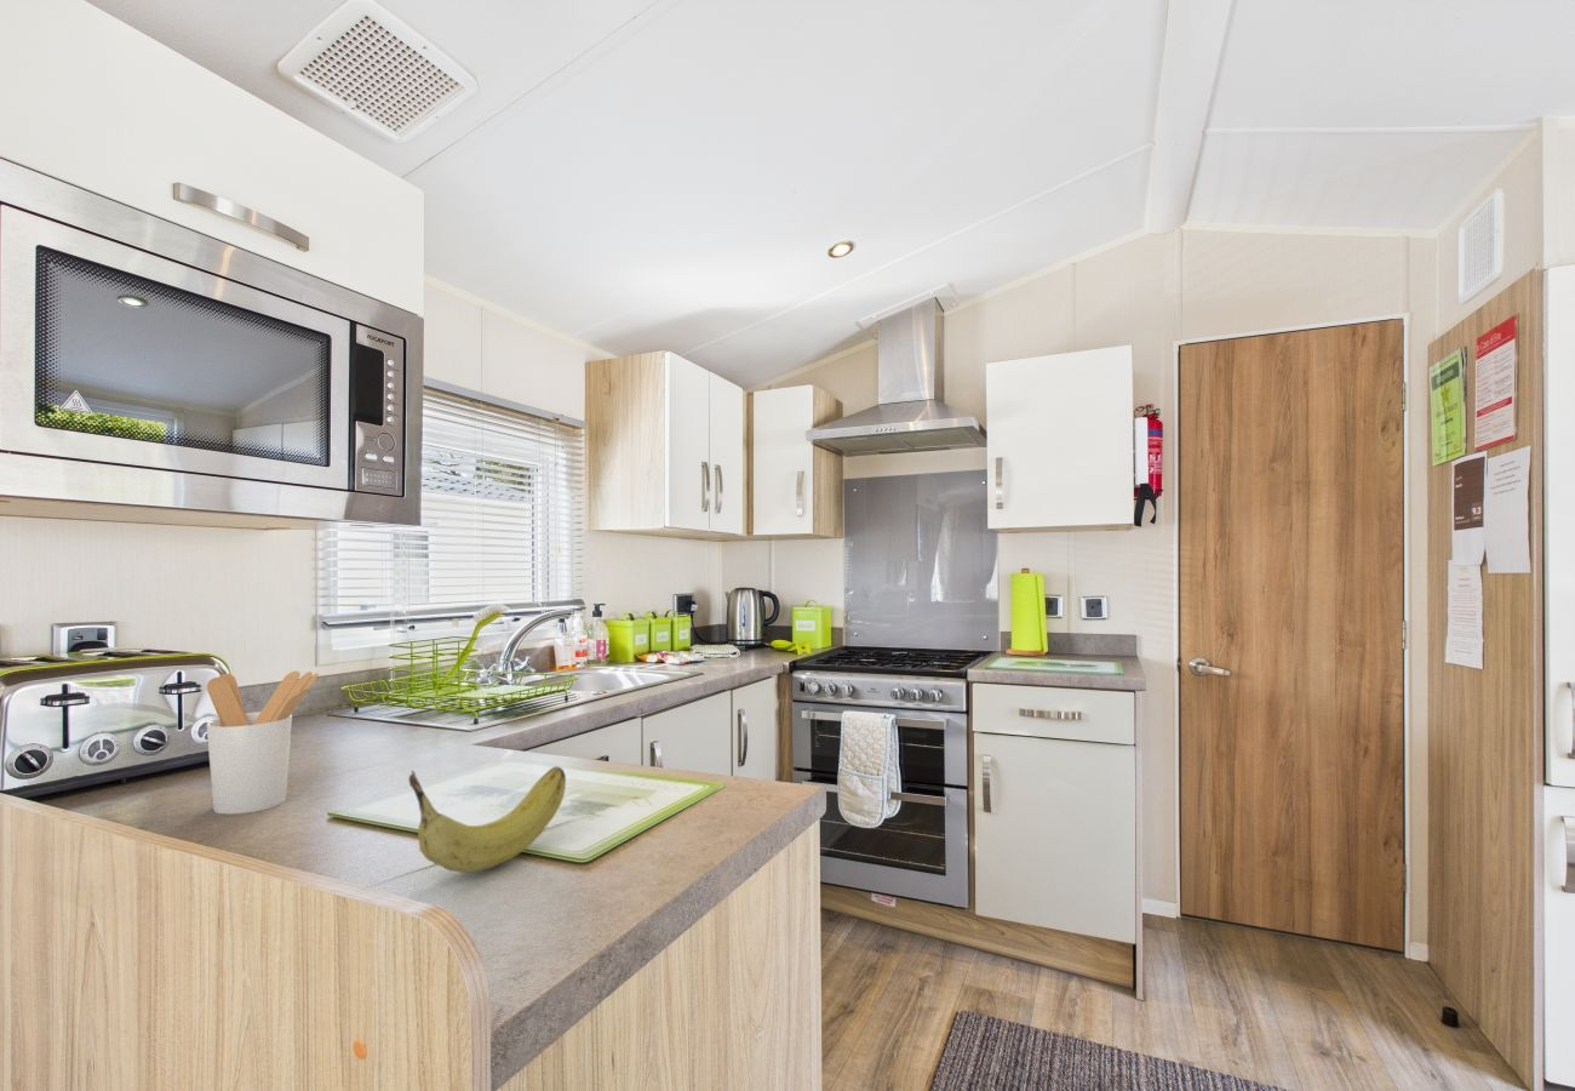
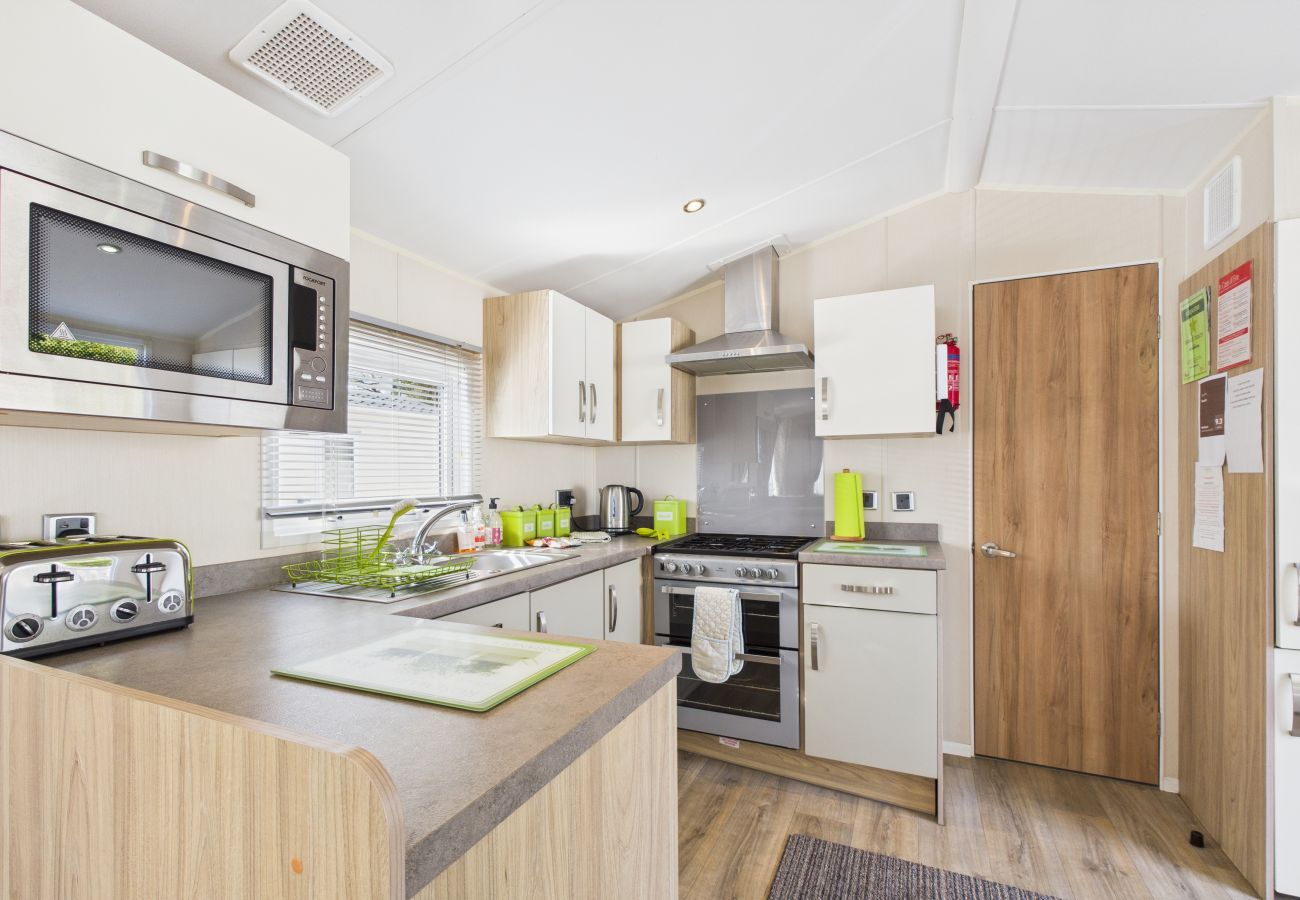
- utensil holder [206,670,320,815]
- fruit [408,765,567,874]
